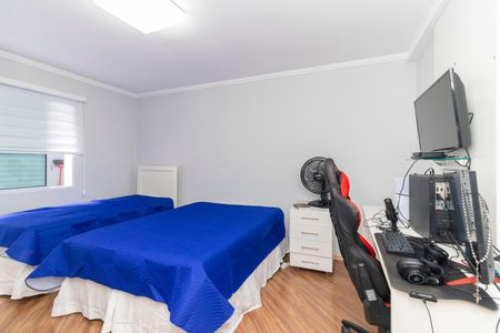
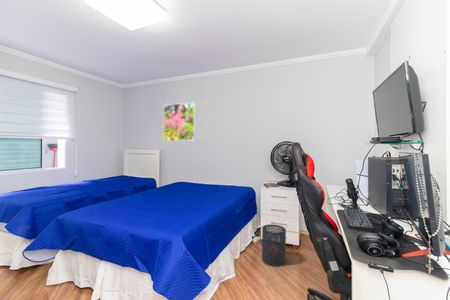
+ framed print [162,102,196,142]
+ trash can [261,223,287,267]
